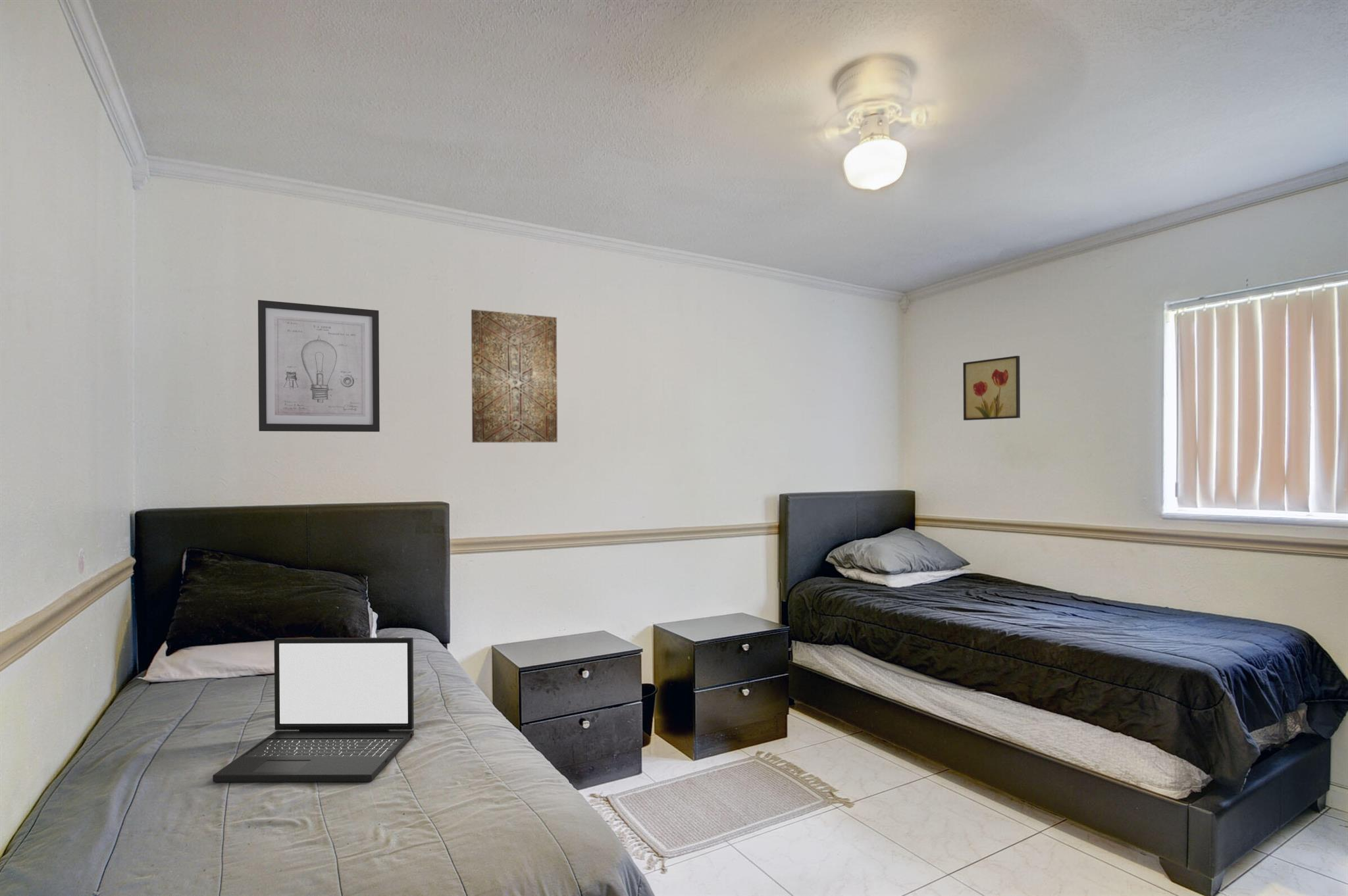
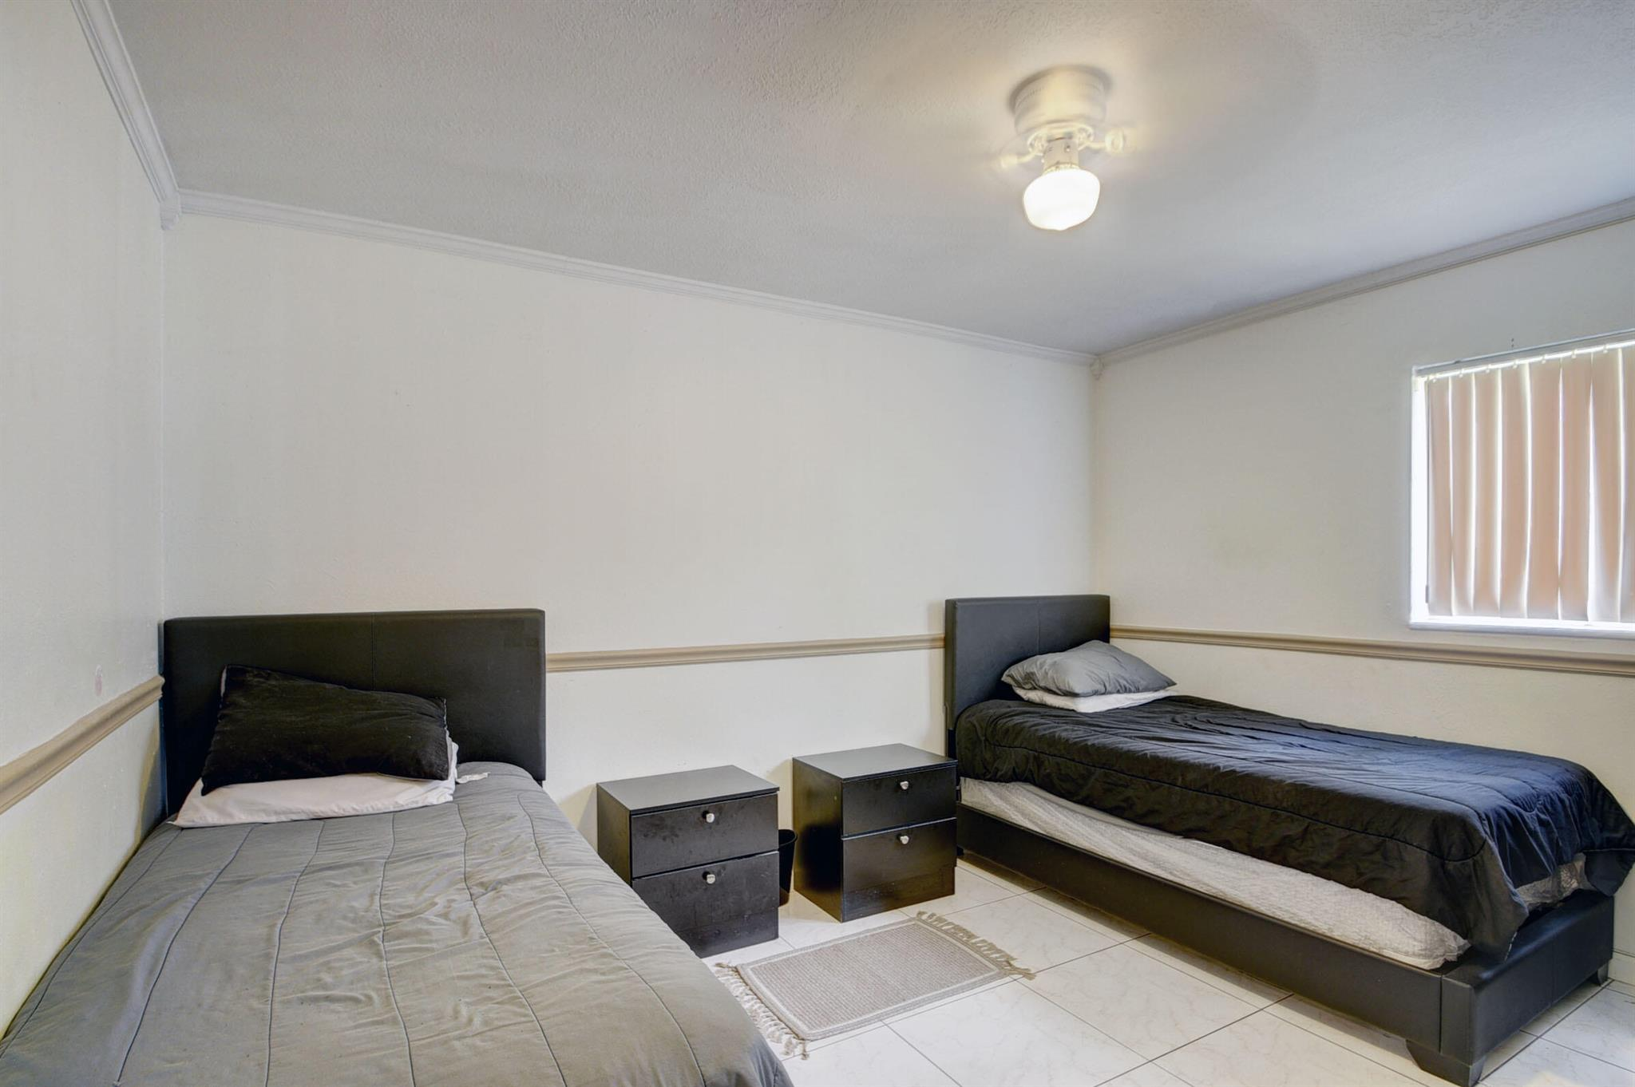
- wall art [471,309,558,443]
- wall art [962,355,1021,421]
- wall art [257,299,380,432]
- laptop [212,637,415,783]
